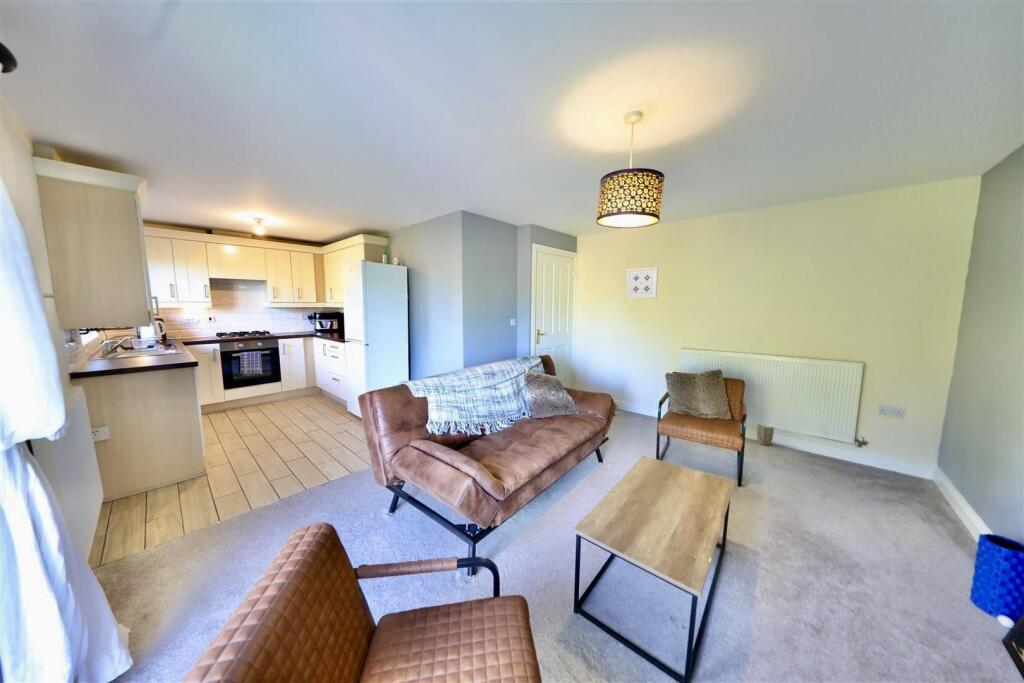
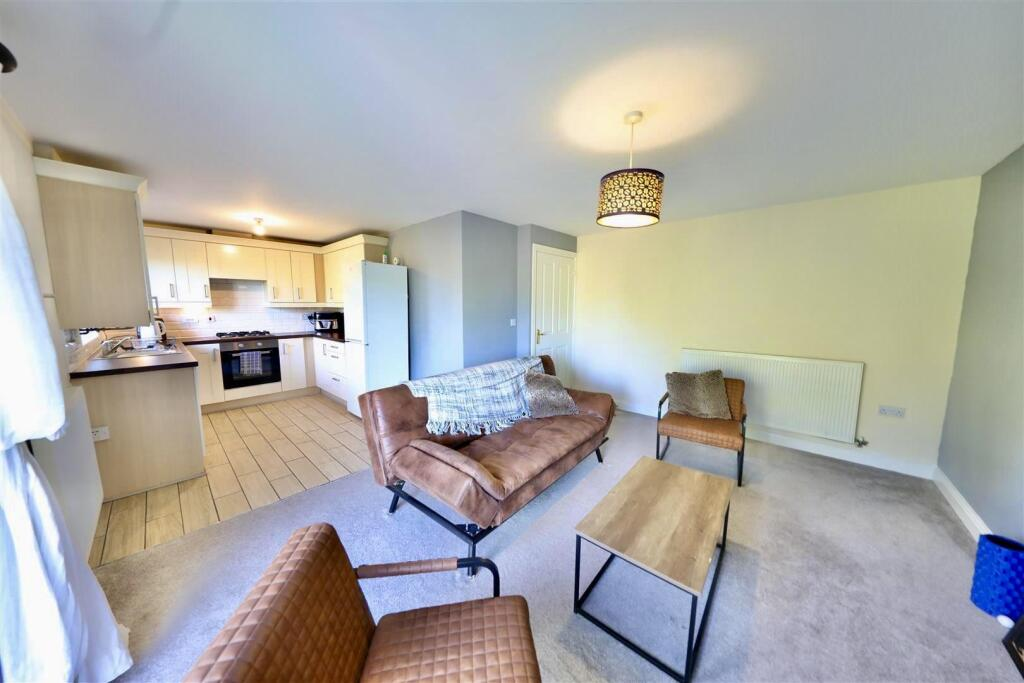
- plant pot [756,423,775,446]
- wall art [625,266,659,299]
